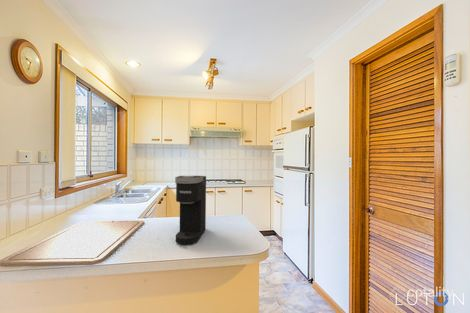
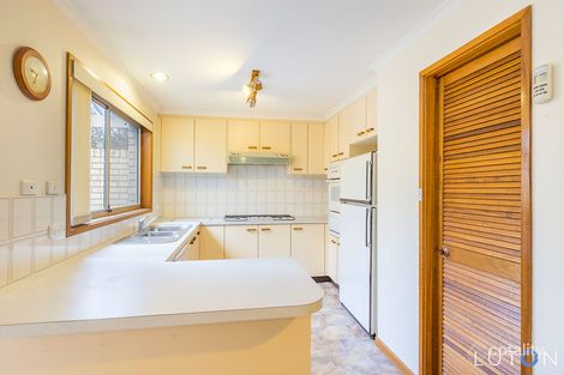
- coffee maker [174,175,207,246]
- chopping board [0,220,145,268]
